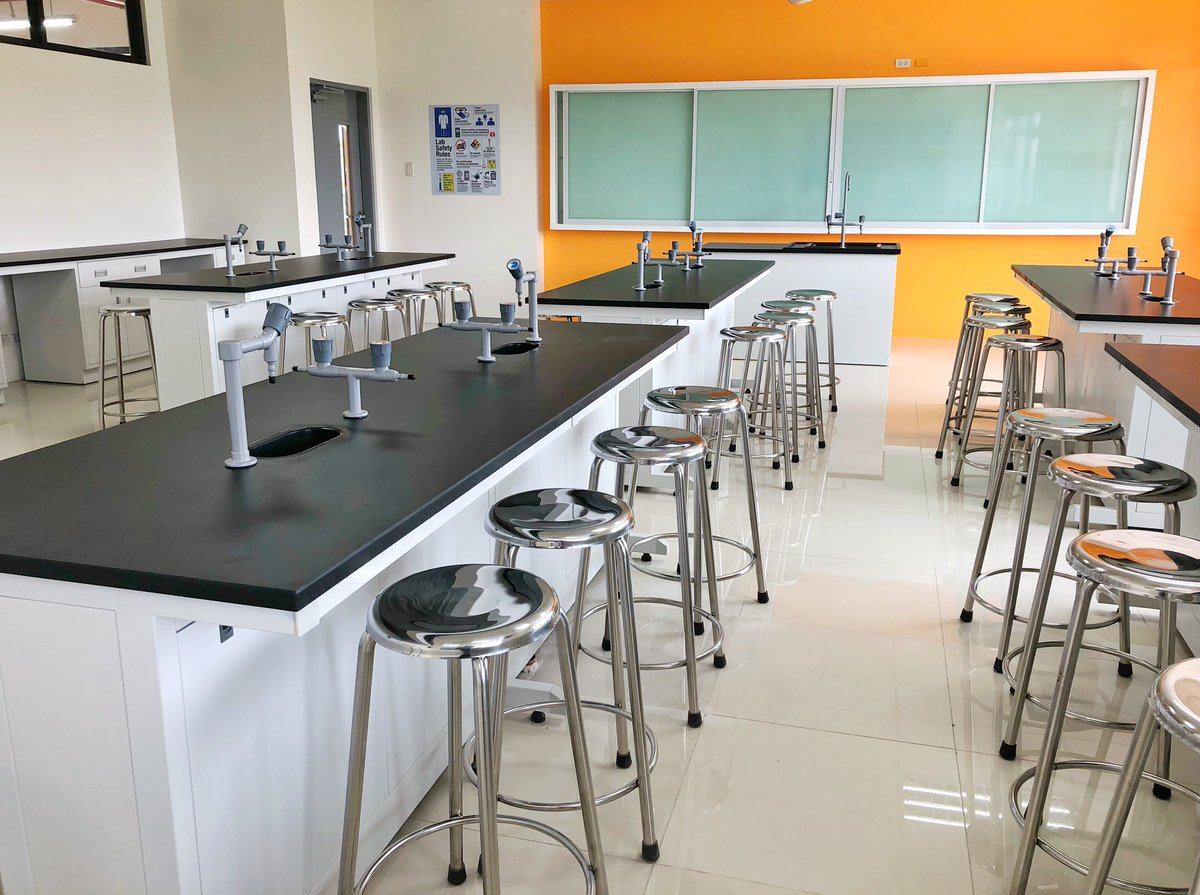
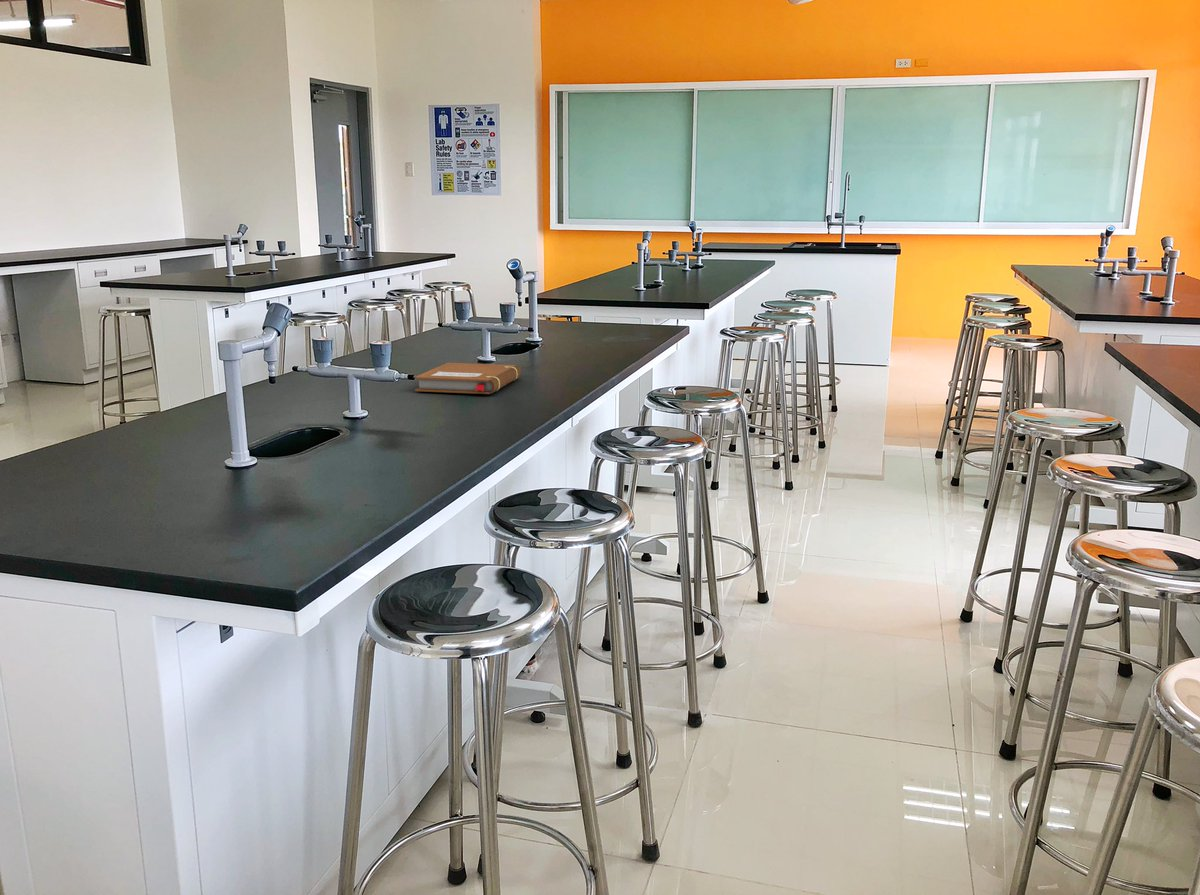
+ notebook [414,362,522,395]
